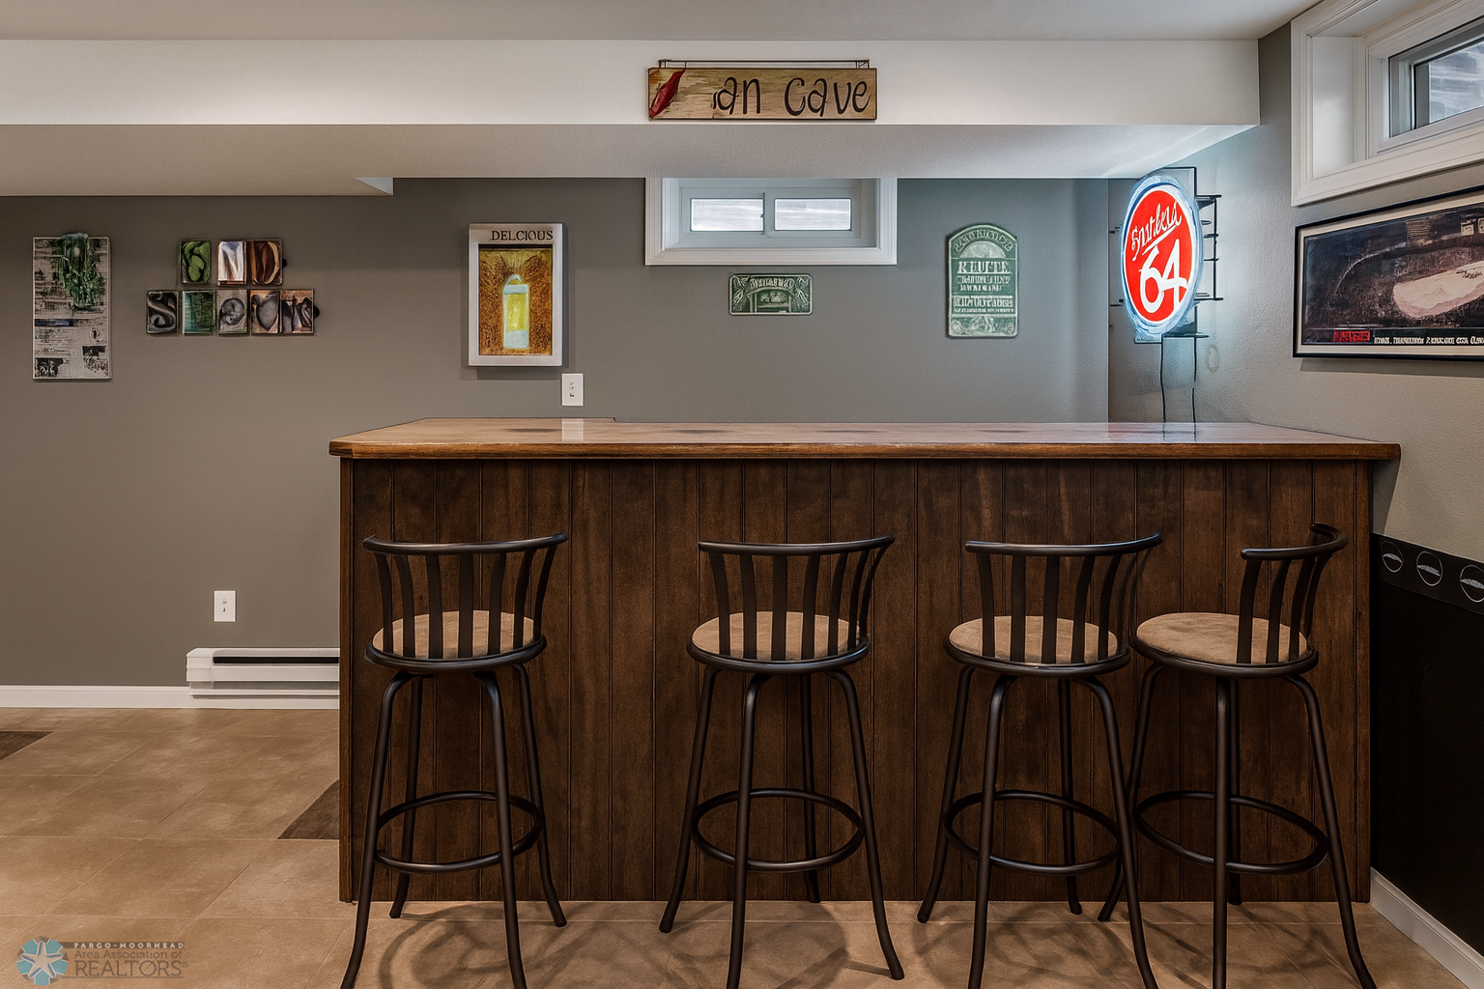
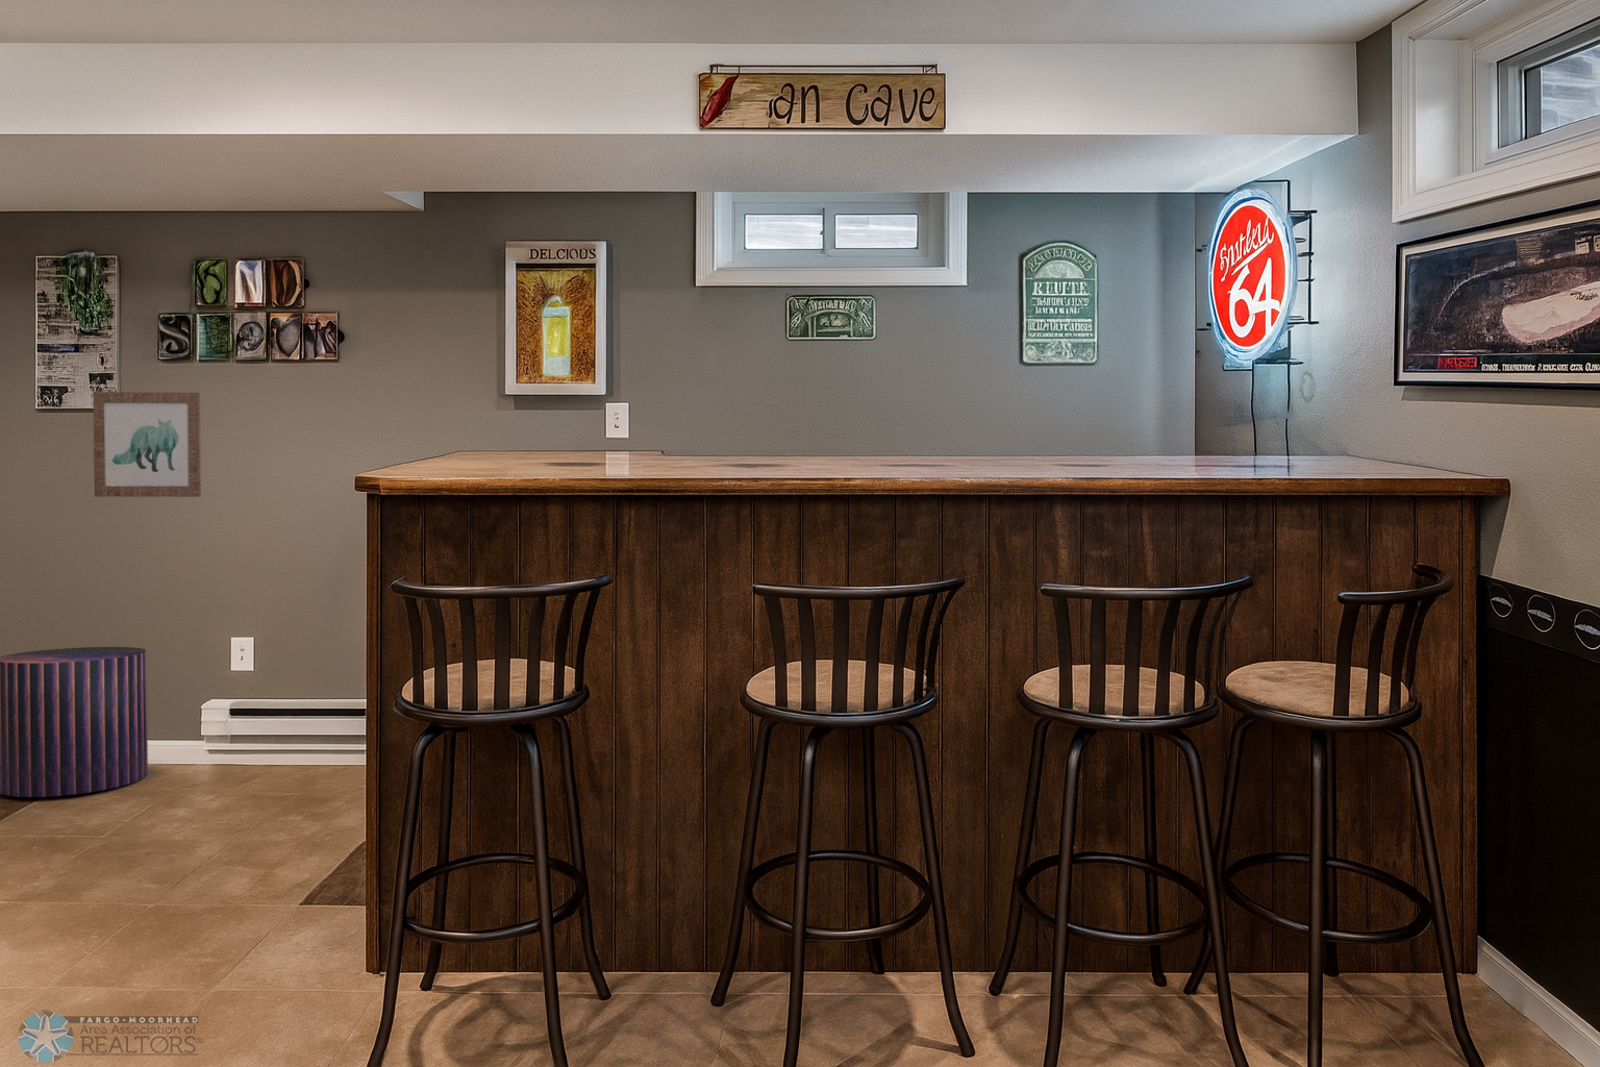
+ pouf [0,645,149,798]
+ wall art [92,391,202,498]
